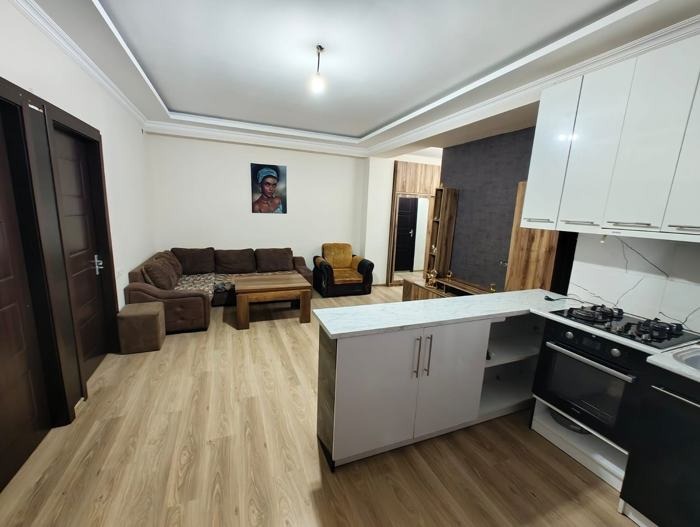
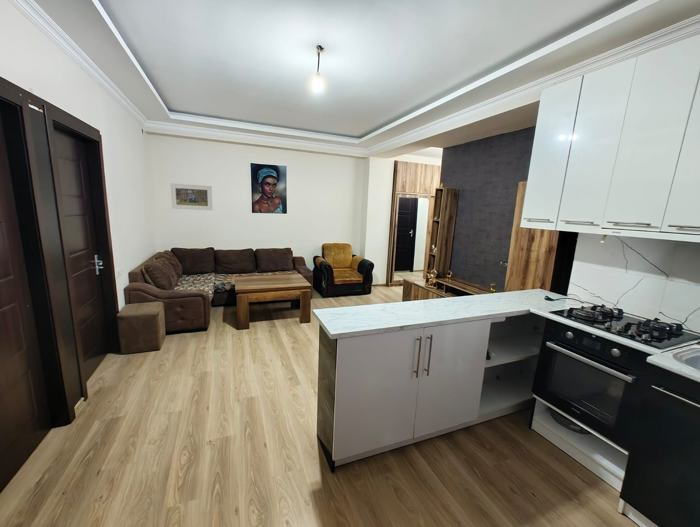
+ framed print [170,182,213,211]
